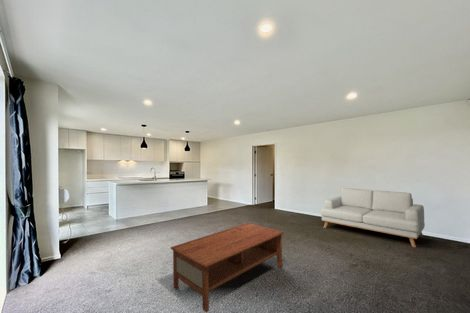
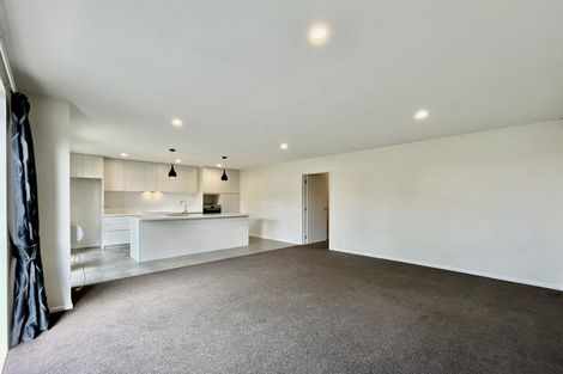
- sofa [320,187,426,248]
- coffee table [169,222,285,313]
